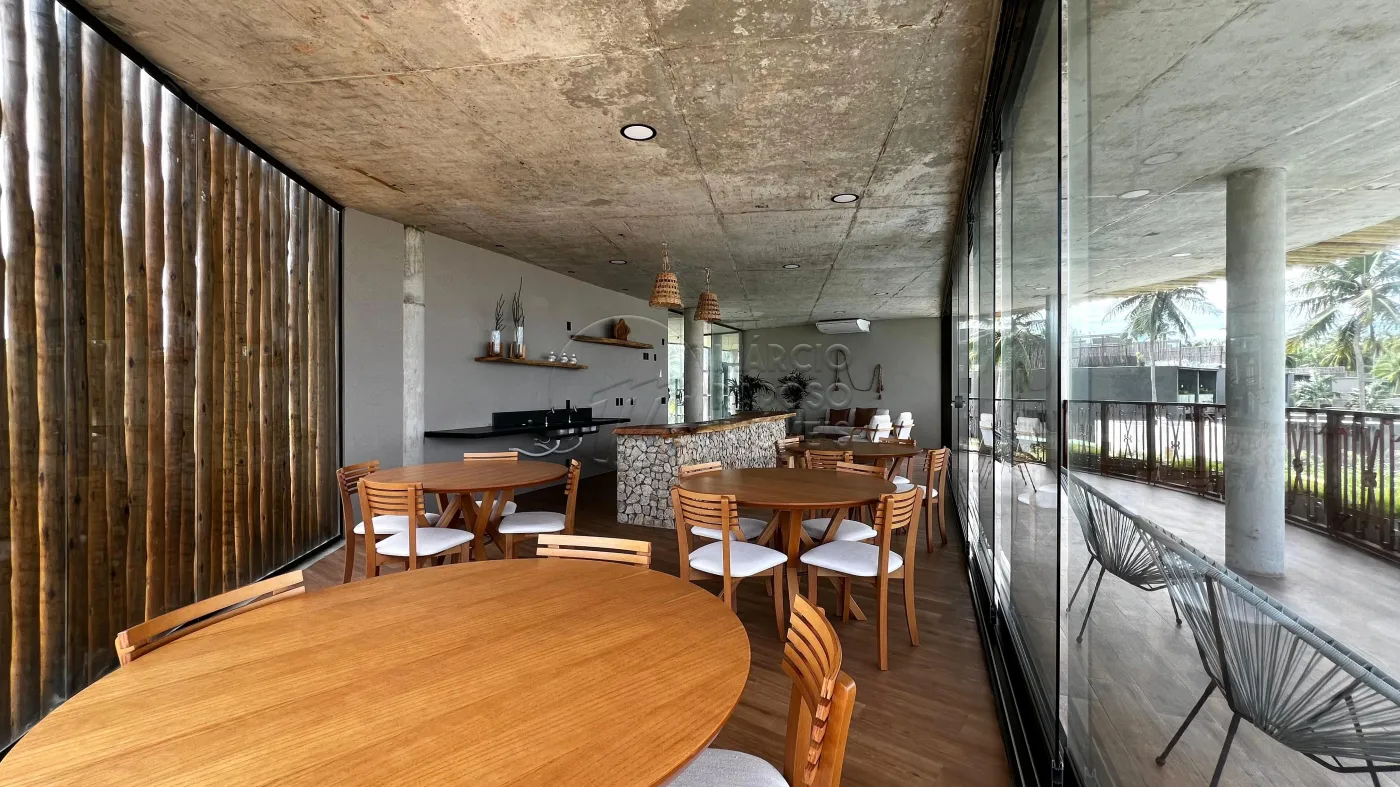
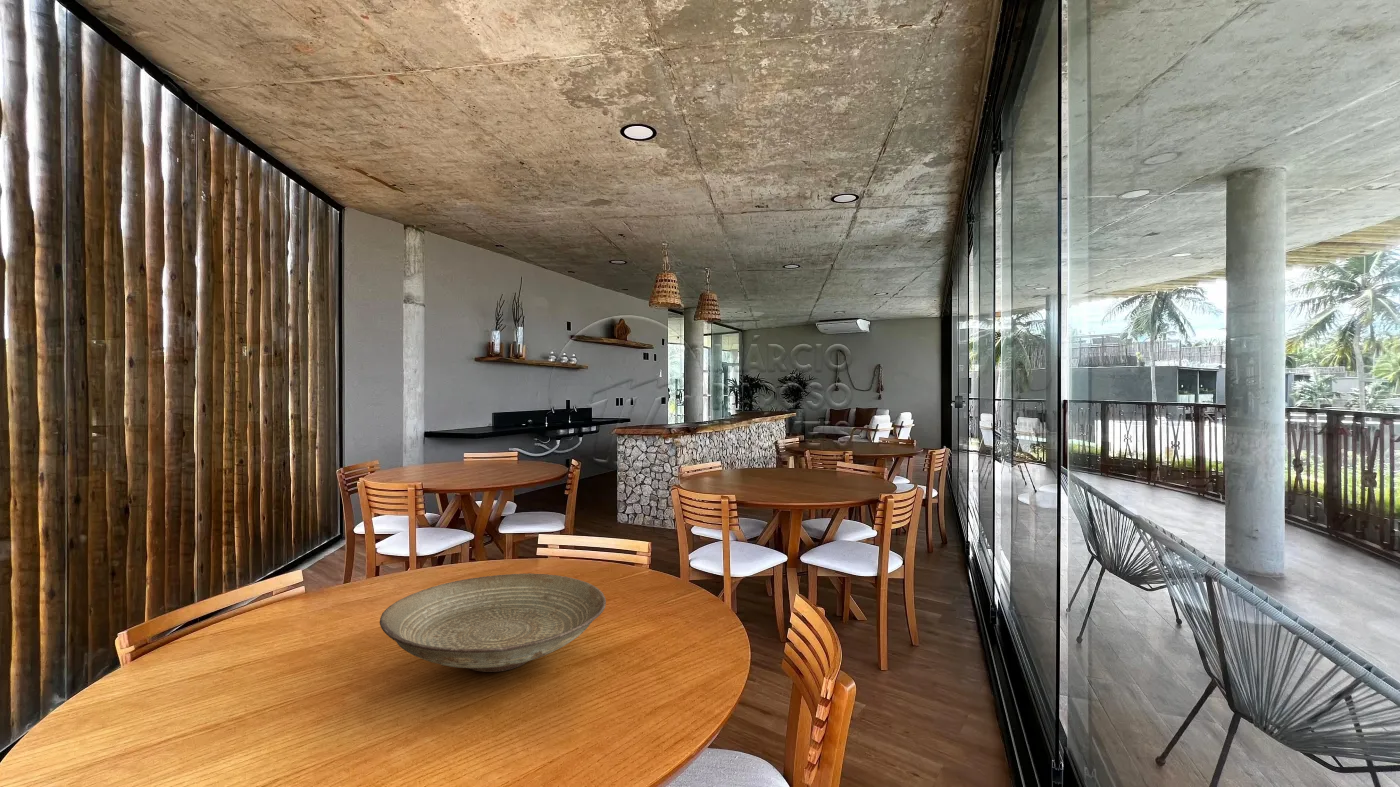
+ decorative bowl [379,572,607,673]
